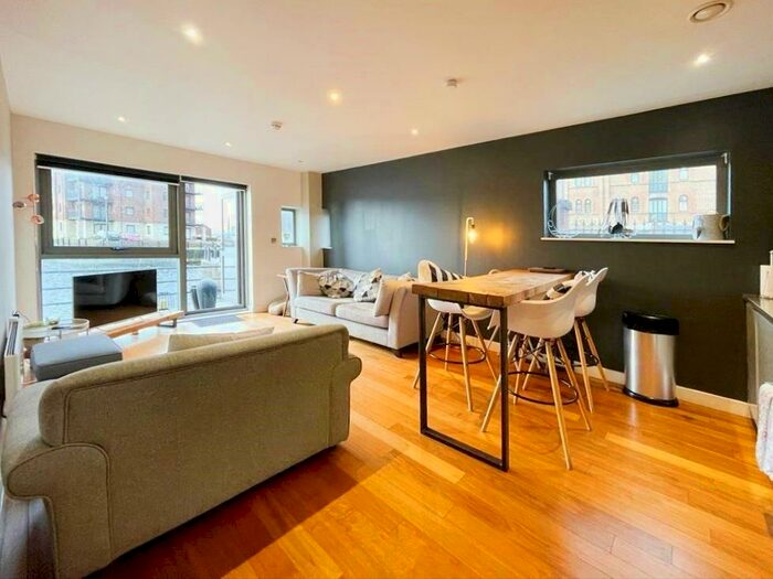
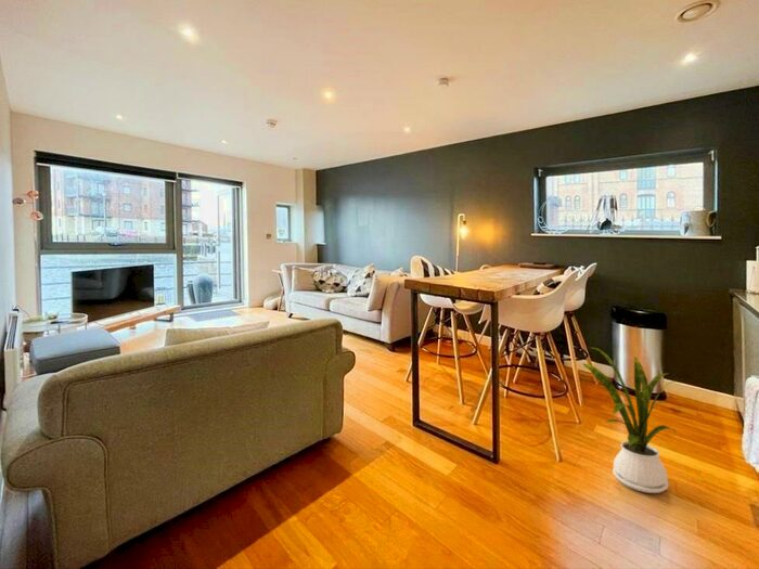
+ house plant [581,346,678,494]
